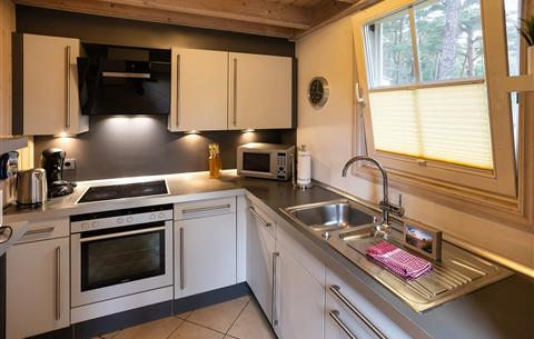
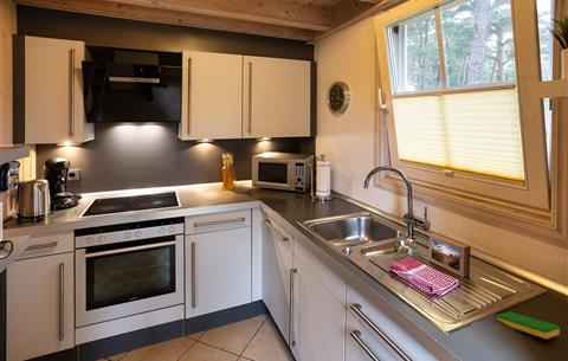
+ dish sponge [496,310,561,340]
